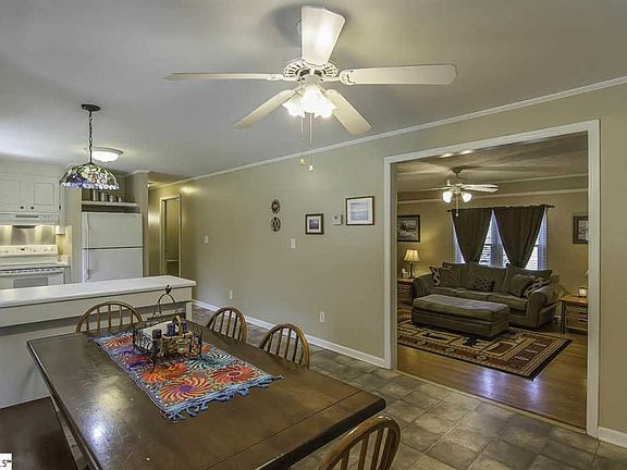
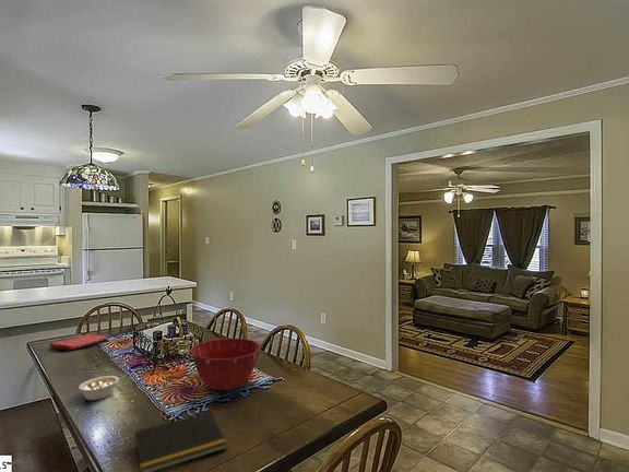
+ notepad [132,410,228,472]
+ legume [78,374,128,401]
+ dish towel [49,332,110,352]
+ mixing bowl [190,338,262,391]
